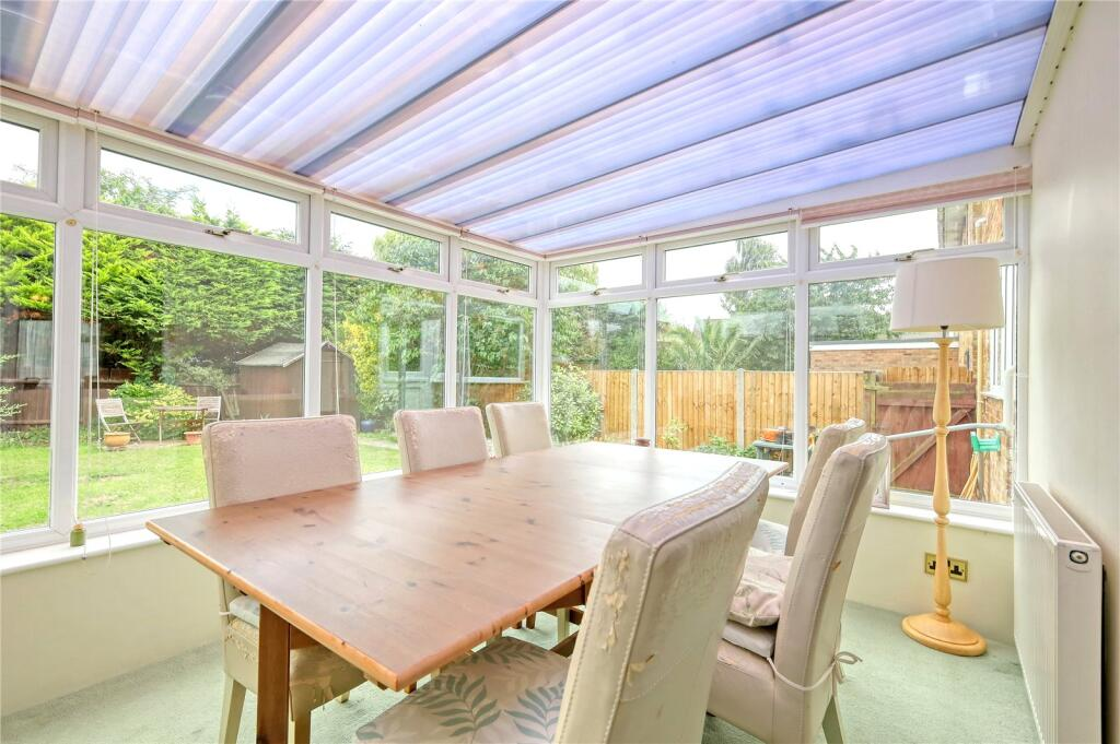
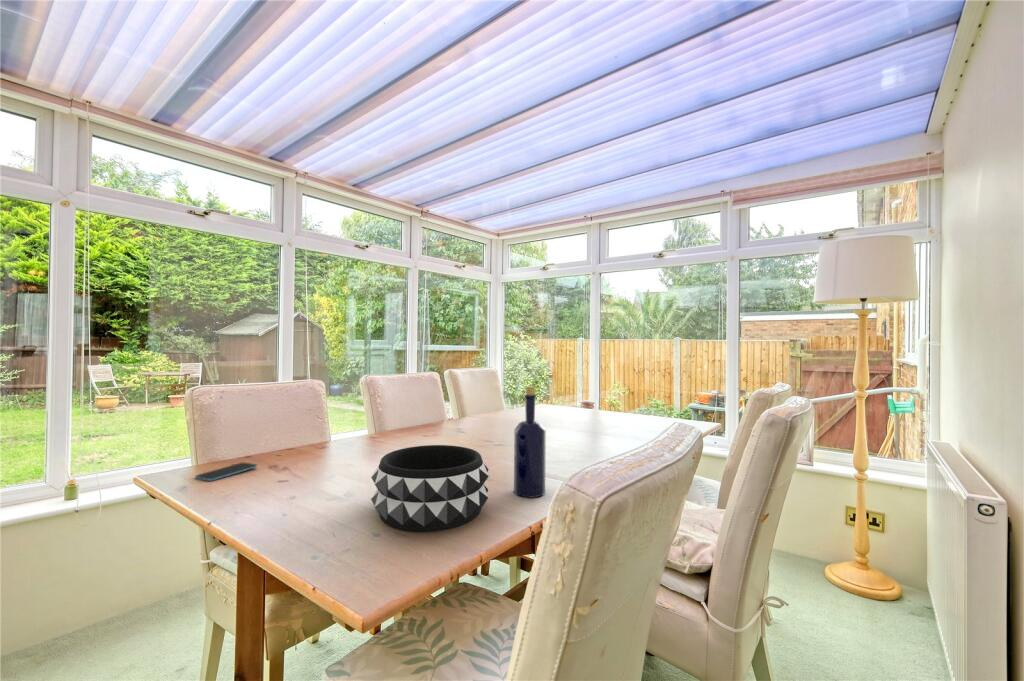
+ bottle [513,385,547,499]
+ decorative bowl [370,444,490,533]
+ smartphone [194,462,258,482]
